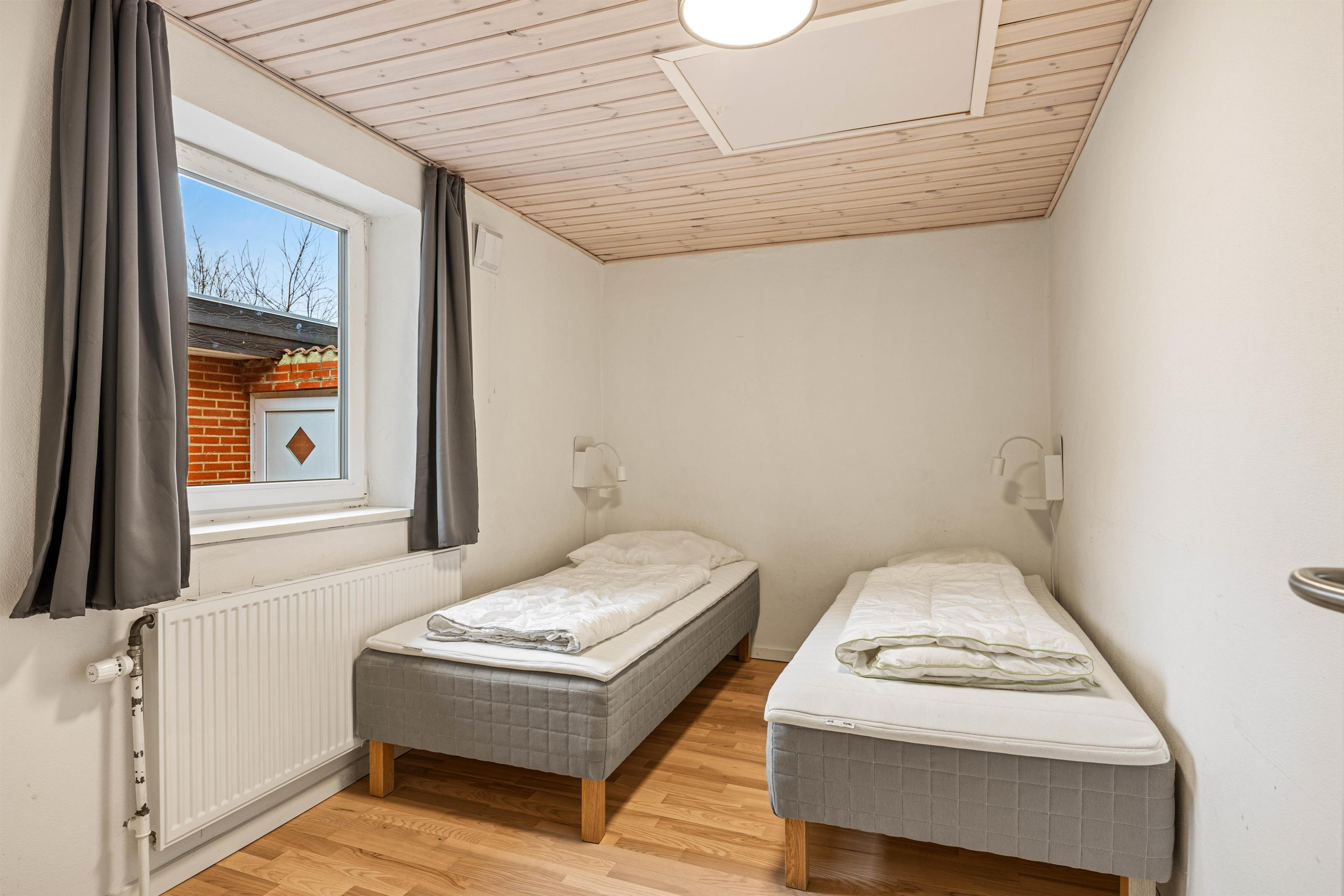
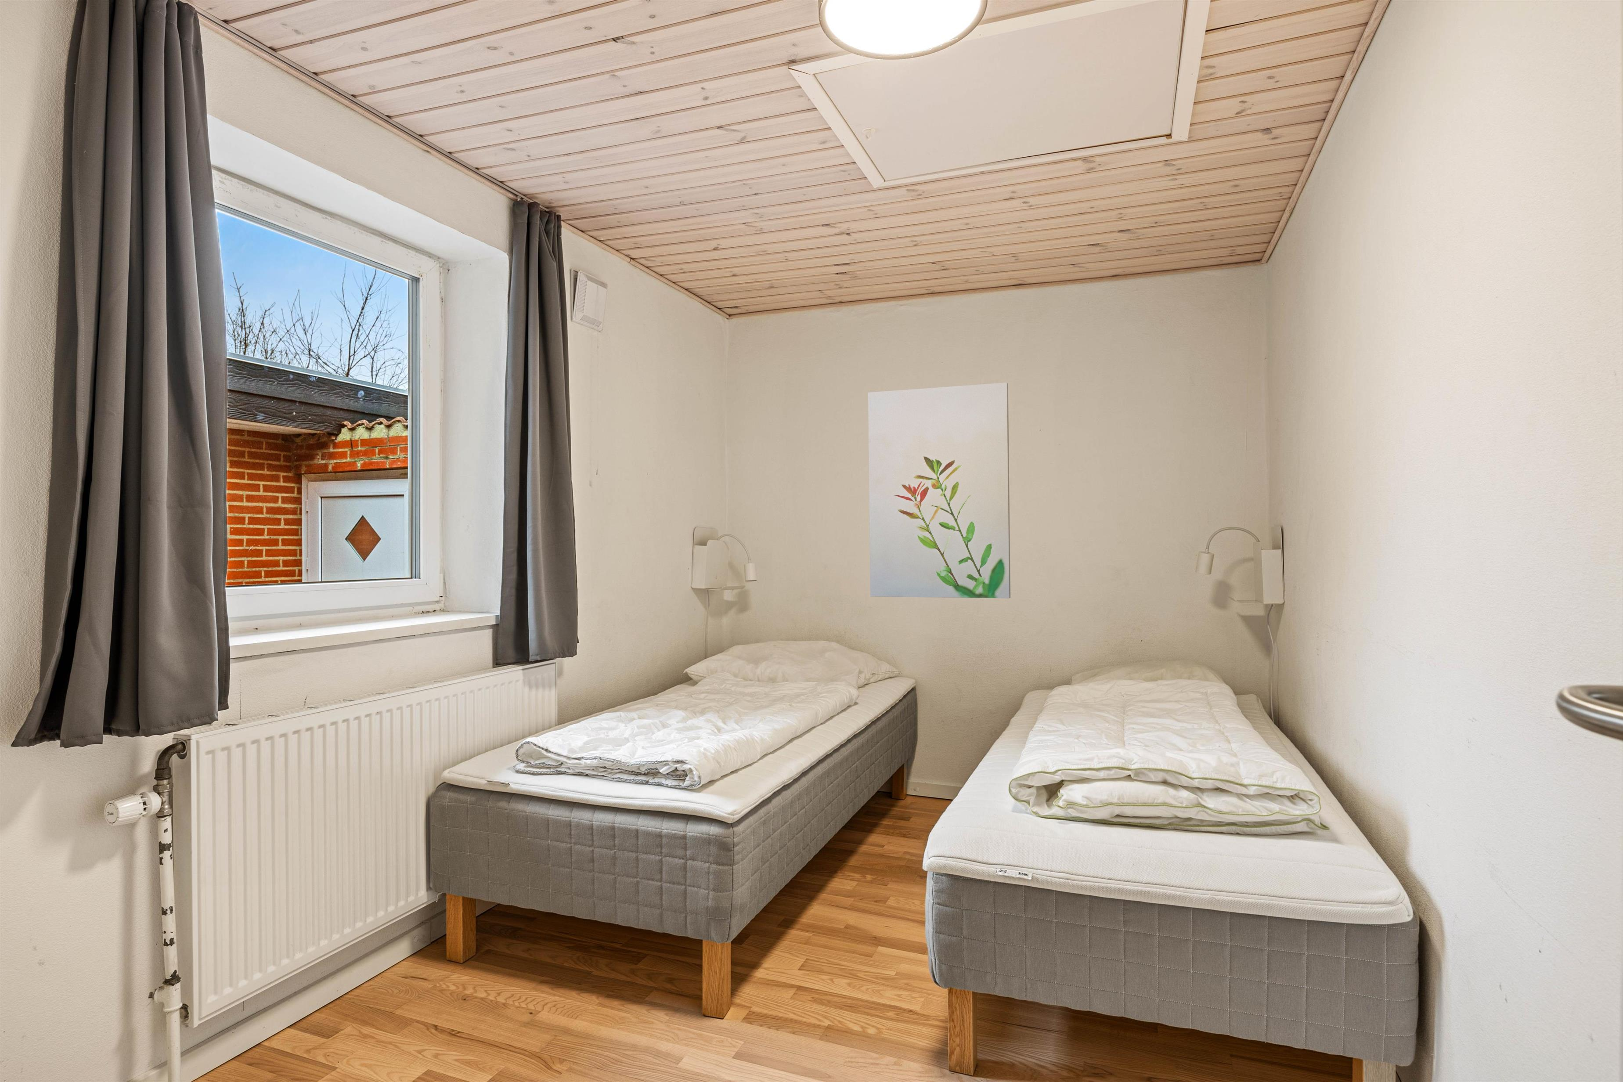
+ wall art [868,382,1011,599]
